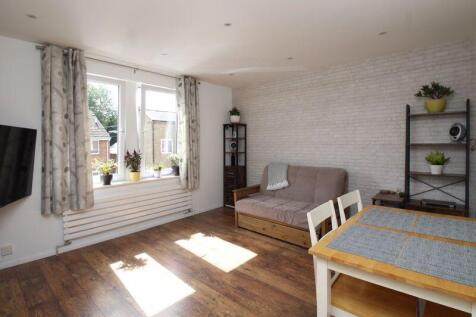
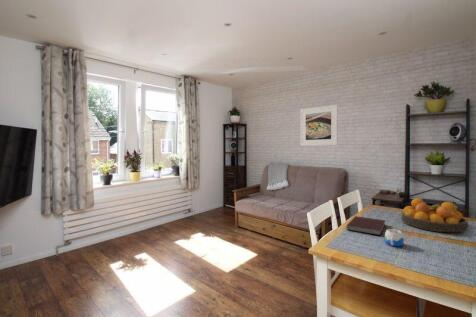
+ mug [384,228,405,247]
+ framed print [299,104,339,147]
+ fruit bowl [400,197,469,233]
+ notebook [345,215,387,236]
